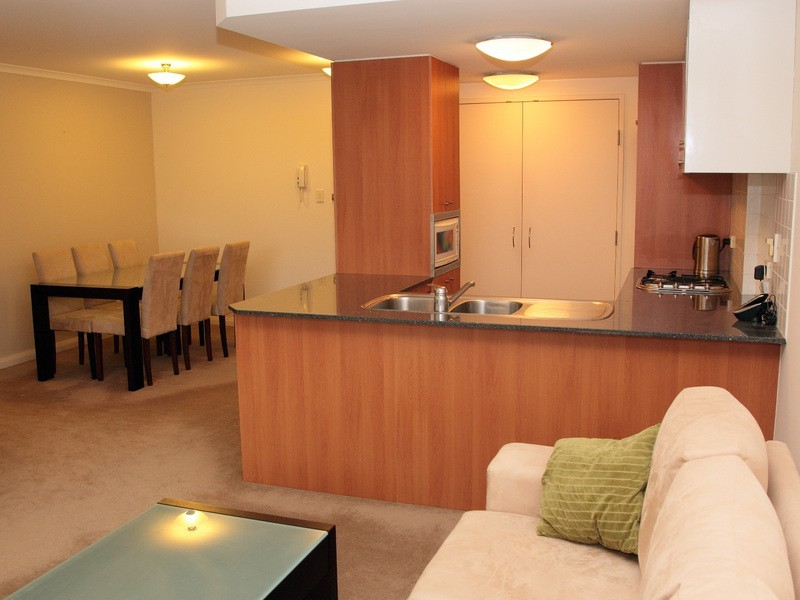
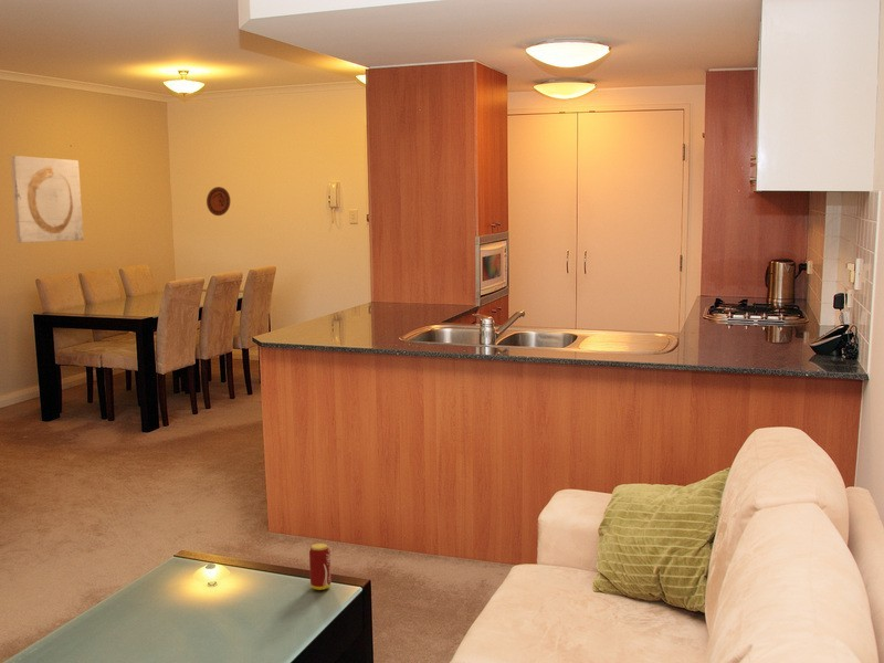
+ decorative plate [206,186,231,217]
+ wall art [9,155,85,243]
+ beverage can [308,541,332,591]
